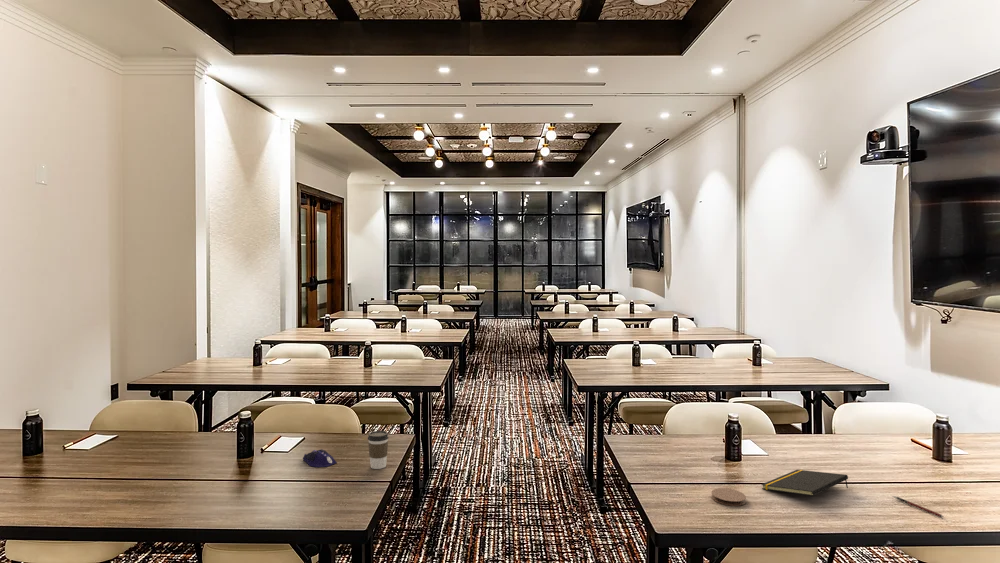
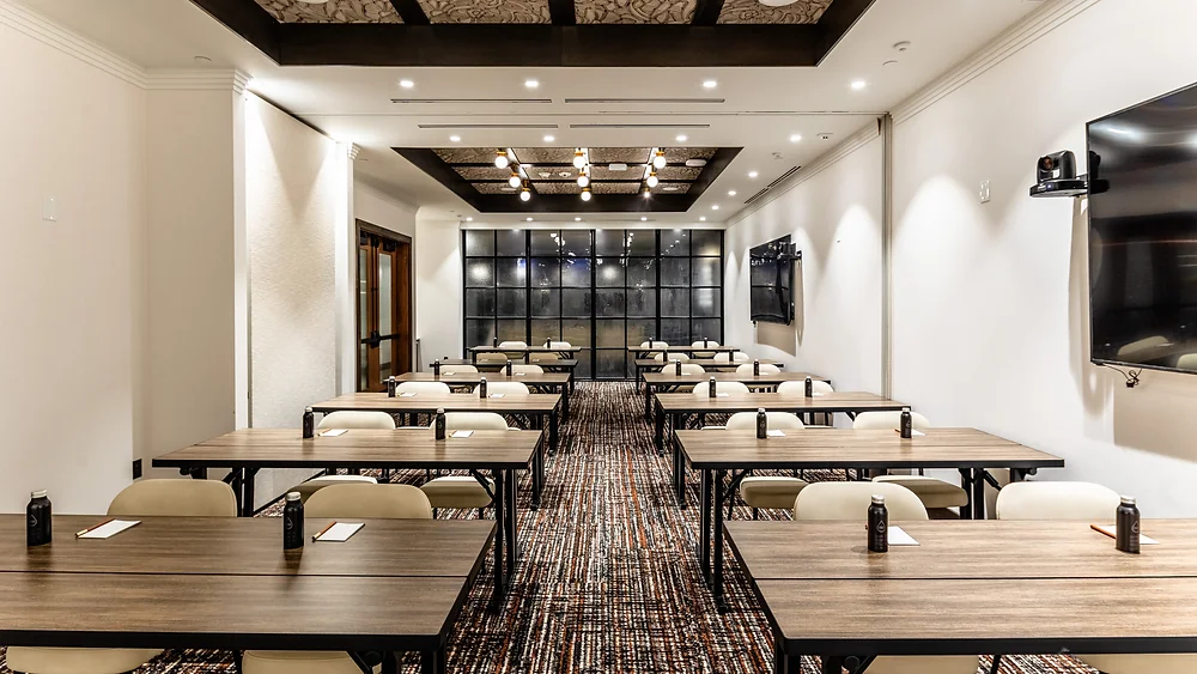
- coaster [711,487,747,507]
- coffee cup [367,430,390,470]
- pen [892,495,945,518]
- notepad [761,469,849,497]
- computer mouse [302,448,338,468]
